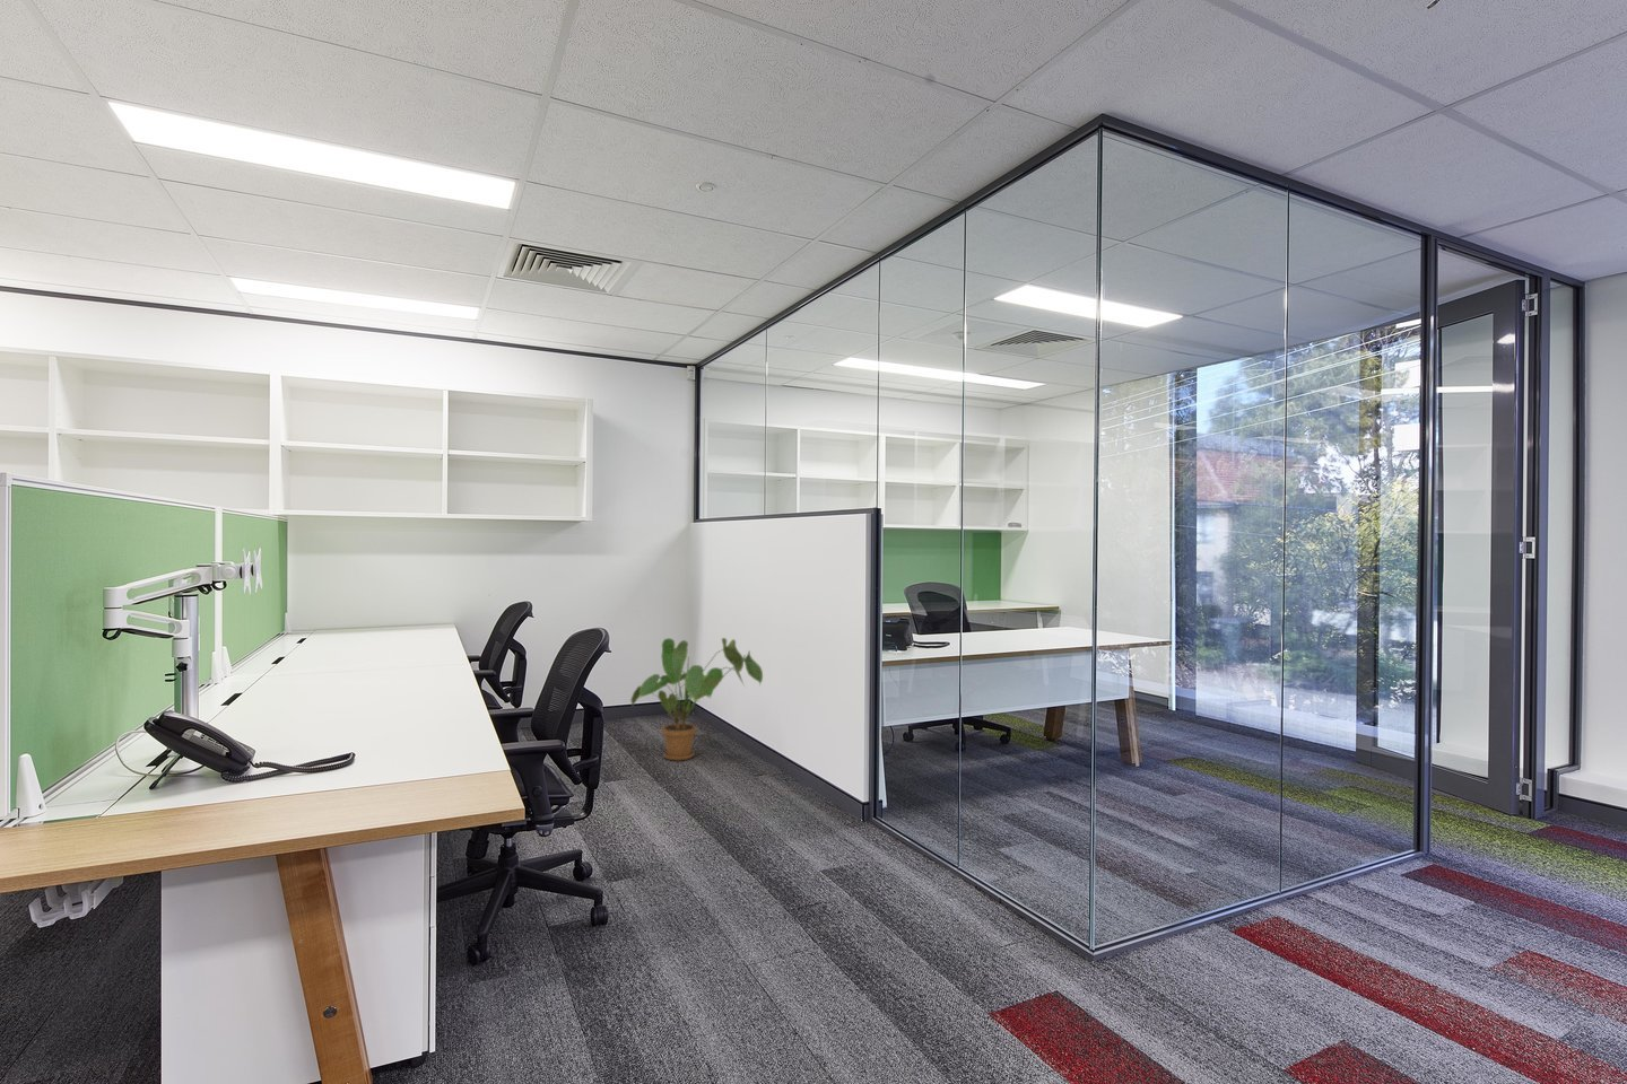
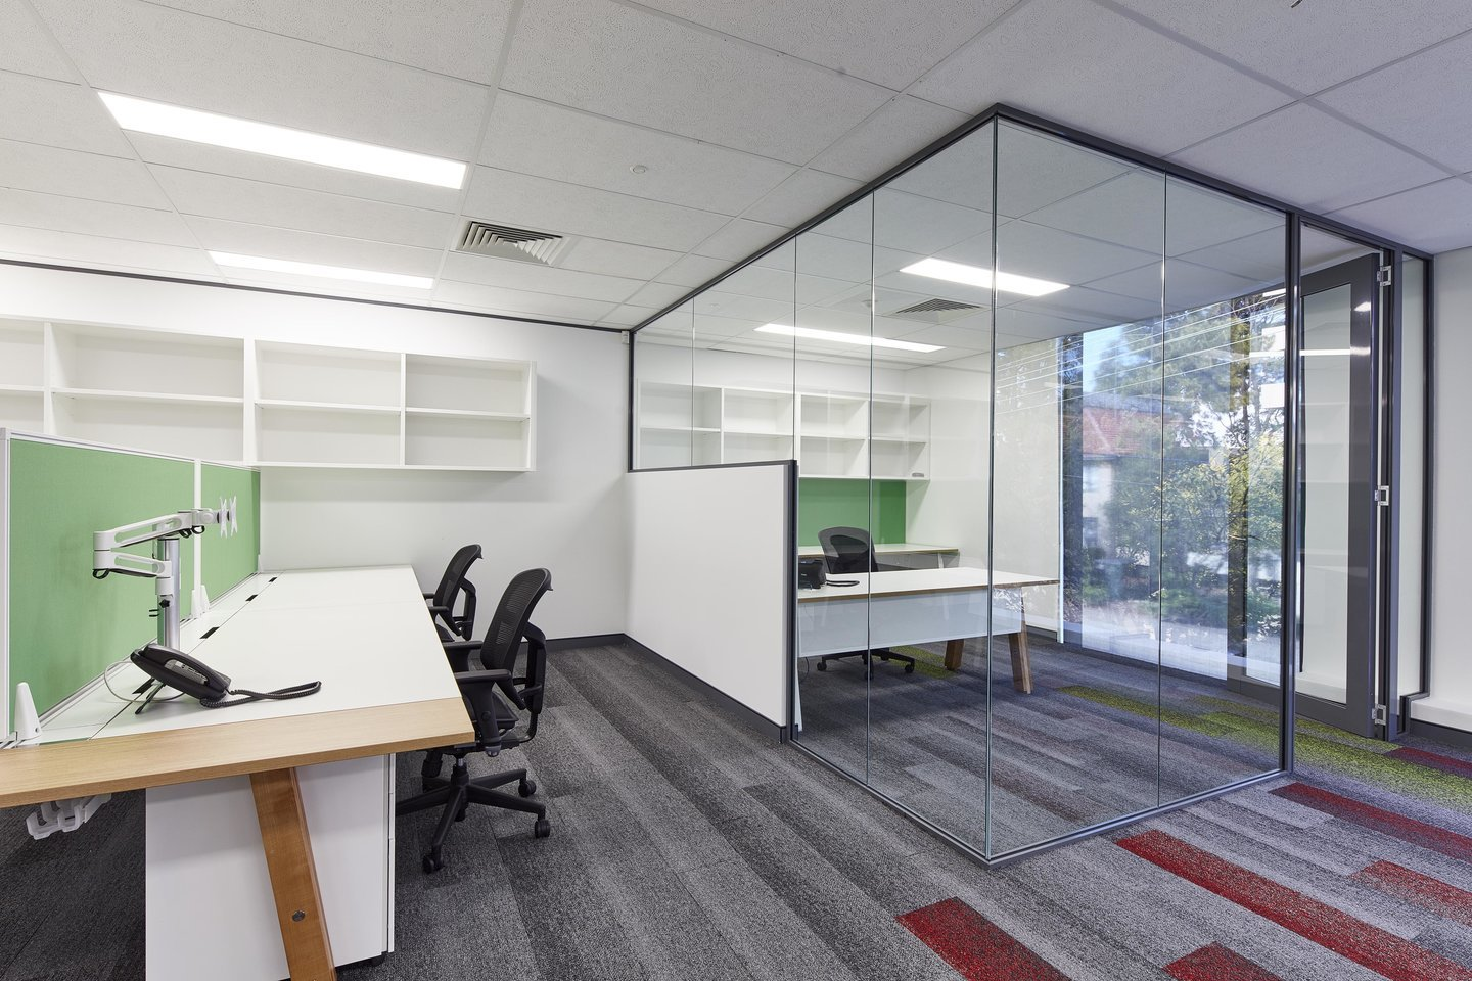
- house plant [629,636,764,762]
